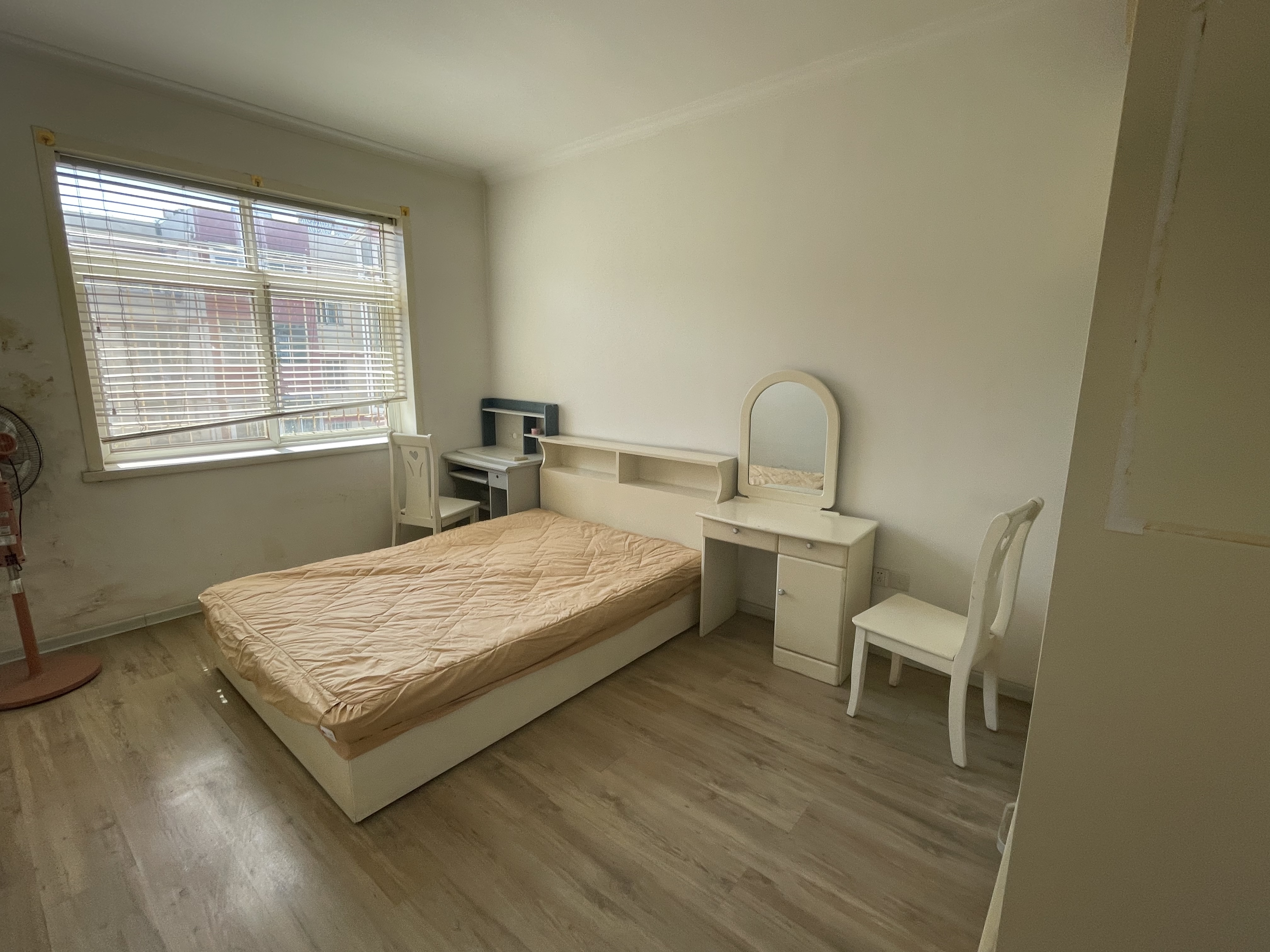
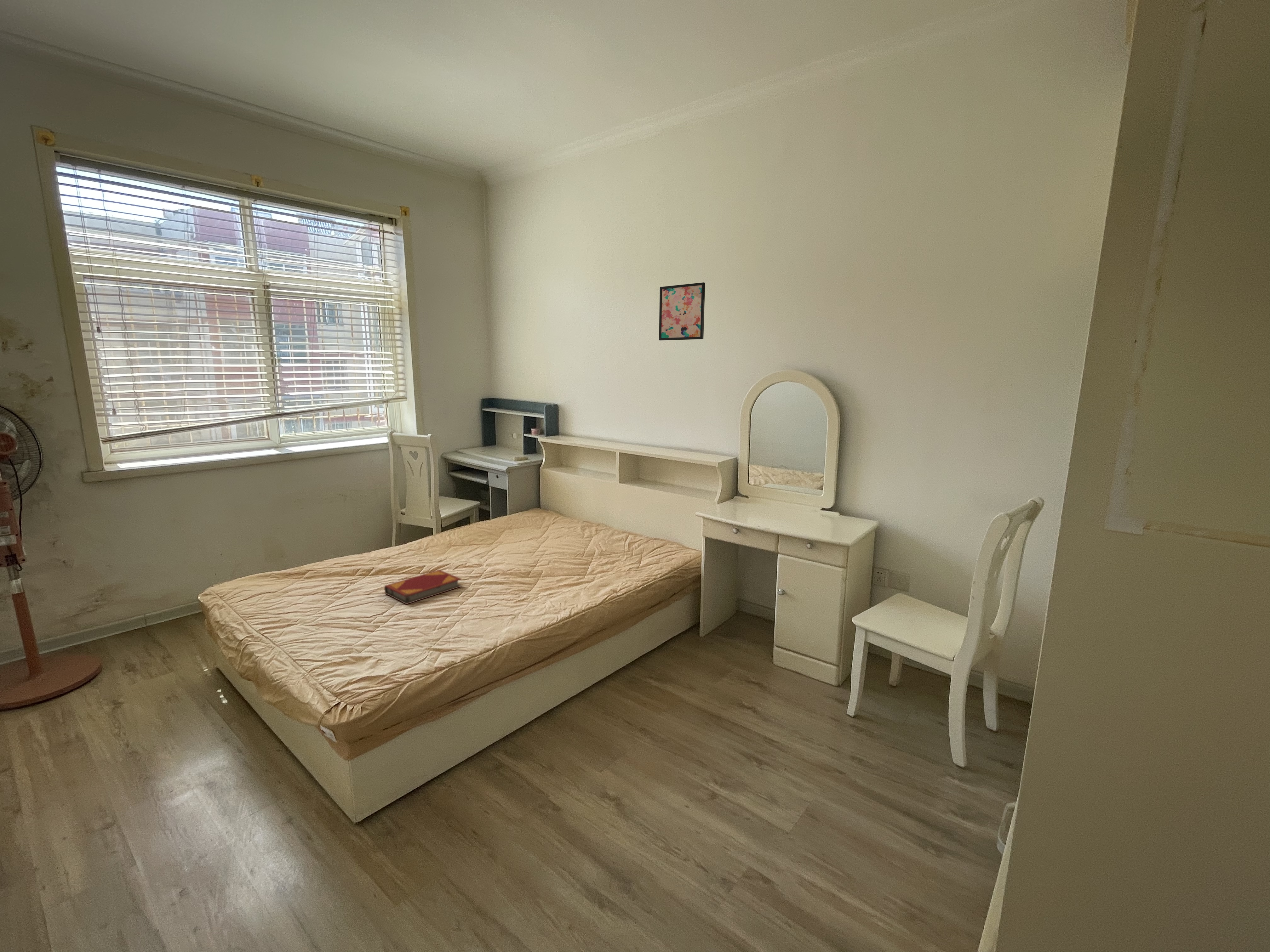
+ hardback book [384,569,462,604]
+ wall art [659,282,705,341]
